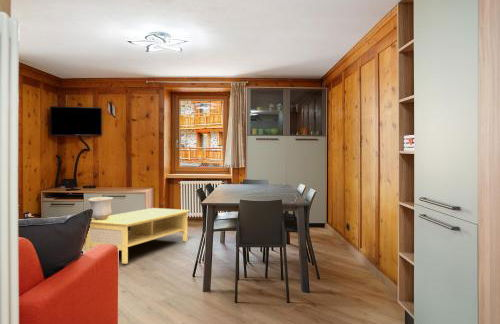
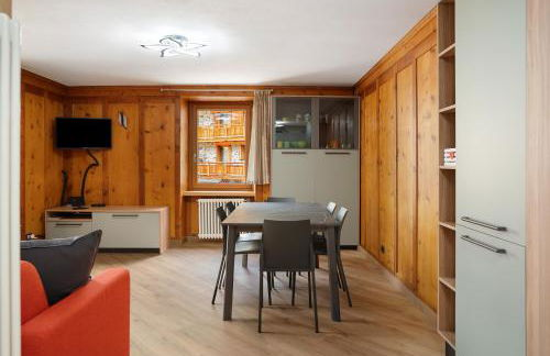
- coffee table [85,207,191,265]
- ceramic pot [87,196,114,220]
